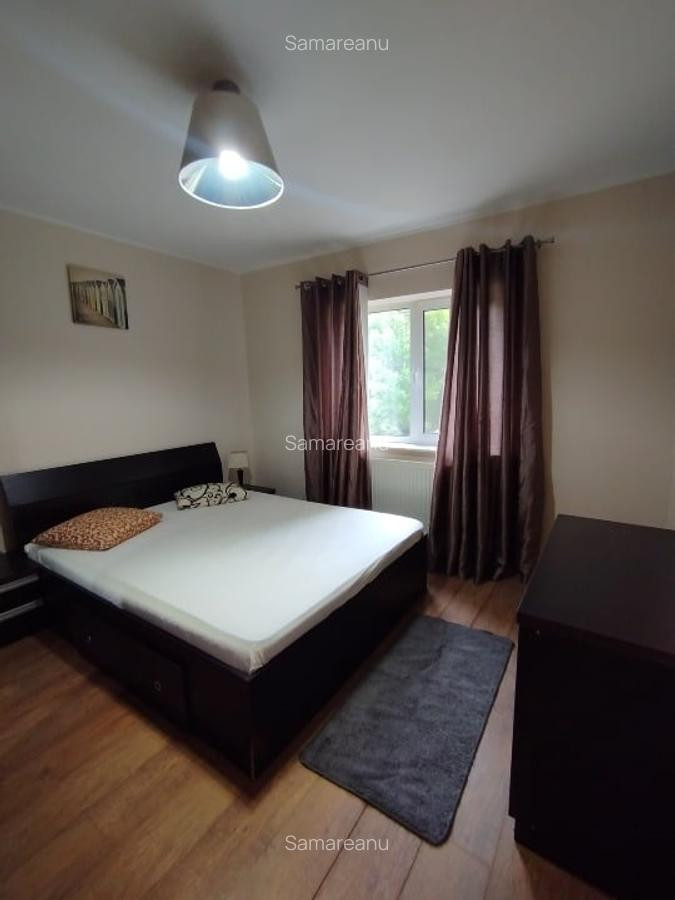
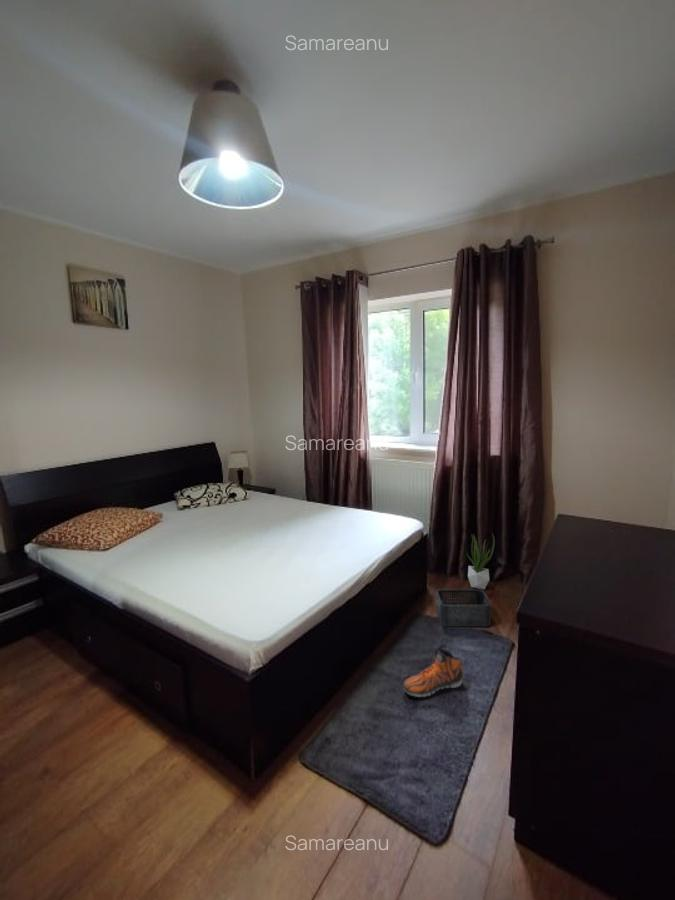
+ sneaker [402,647,464,698]
+ storage bin [435,588,492,627]
+ potted plant [466,532,496,590]
